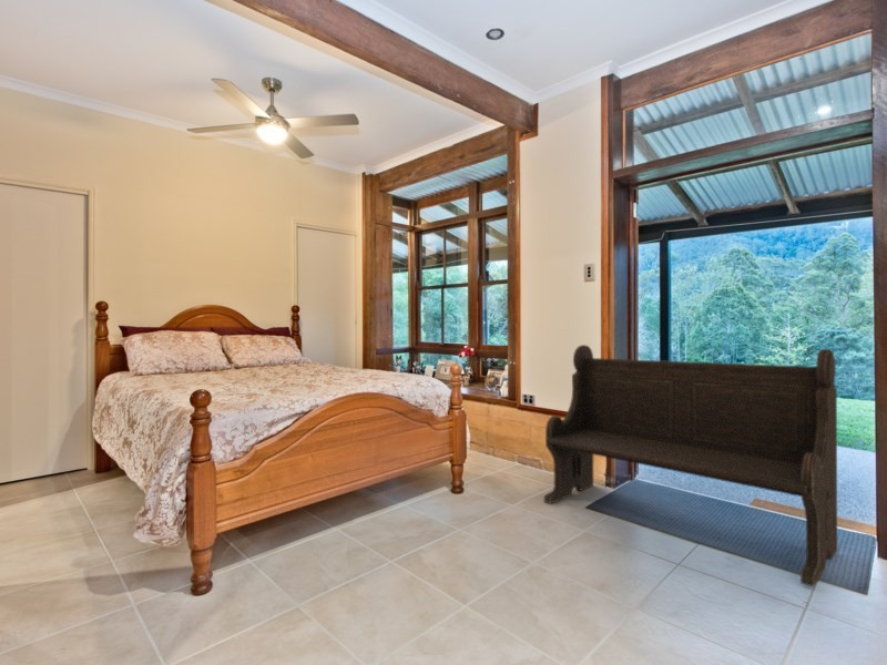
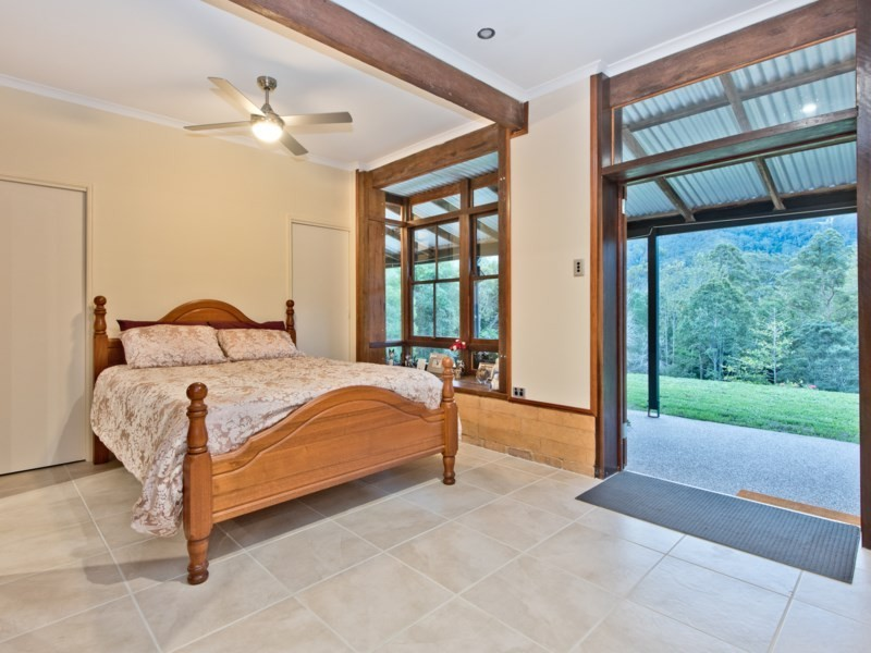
- bench [543,344,838,589]
